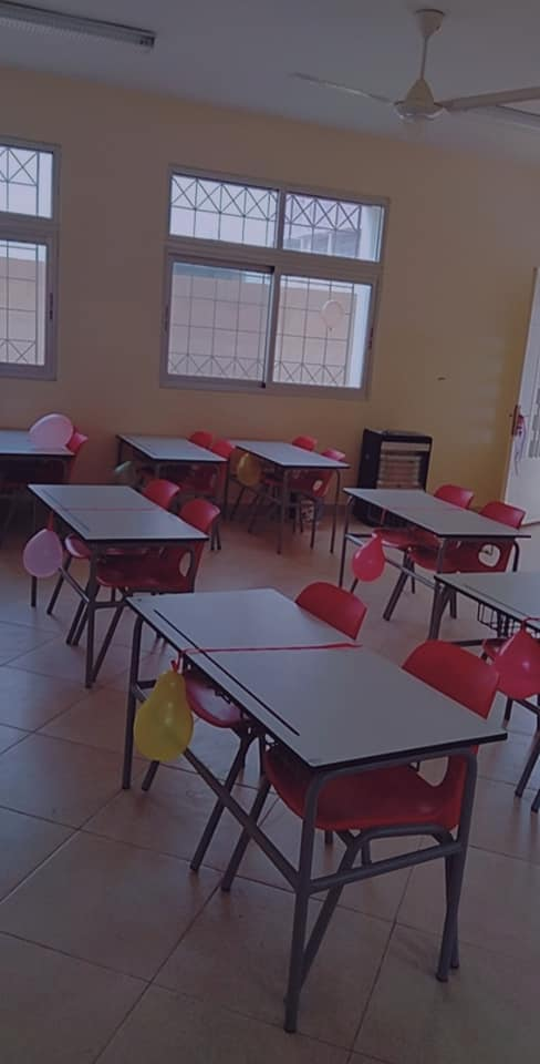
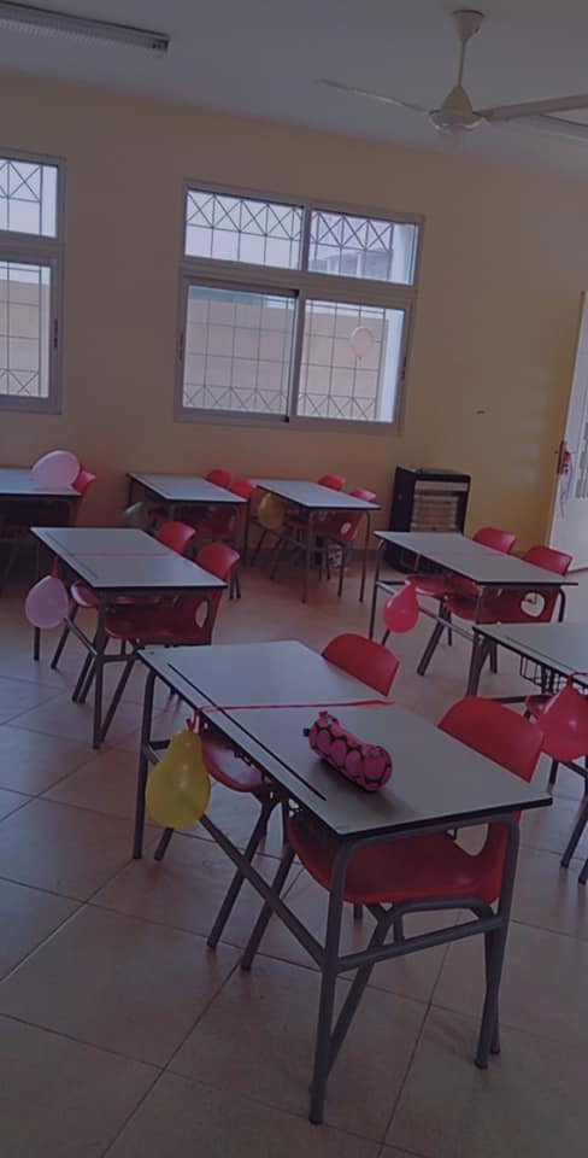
+ pencil case [302,709,394,791]
